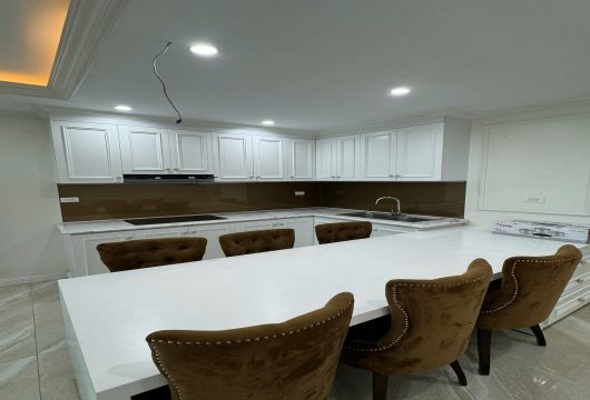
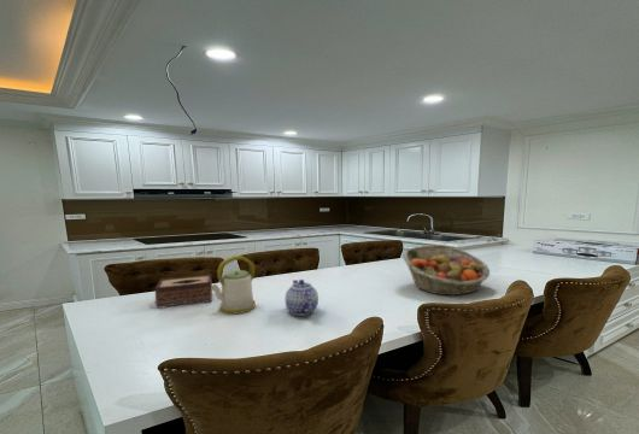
+ teapot [283,278,320,317]
+ fruit basket [401,244,491,297]
+ tissue box [154,272,213,310]
+ kettle [211,254,257,315]
